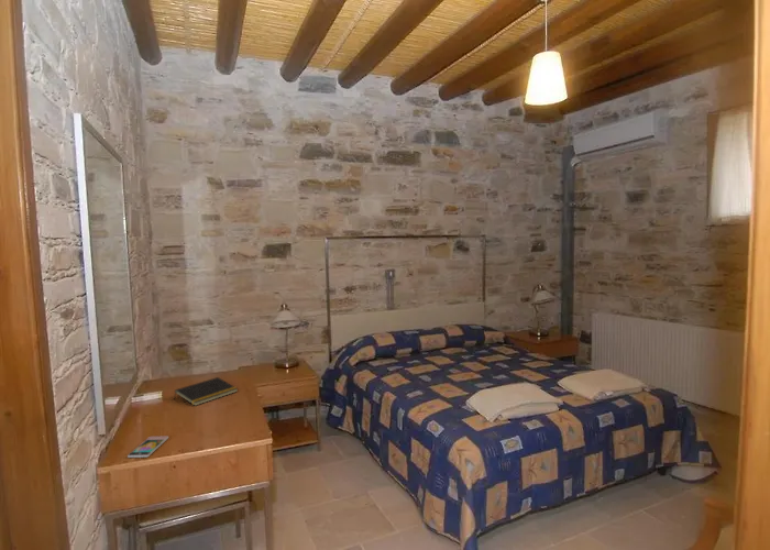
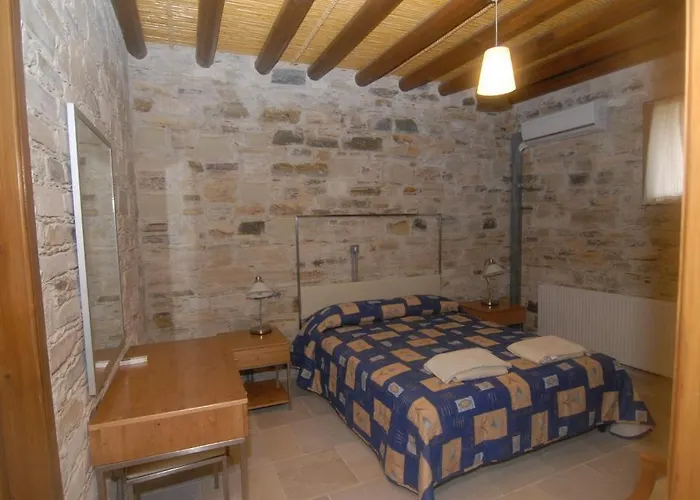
- smartphone [127,435,169,459]
- notepad [173,376,239,407]
